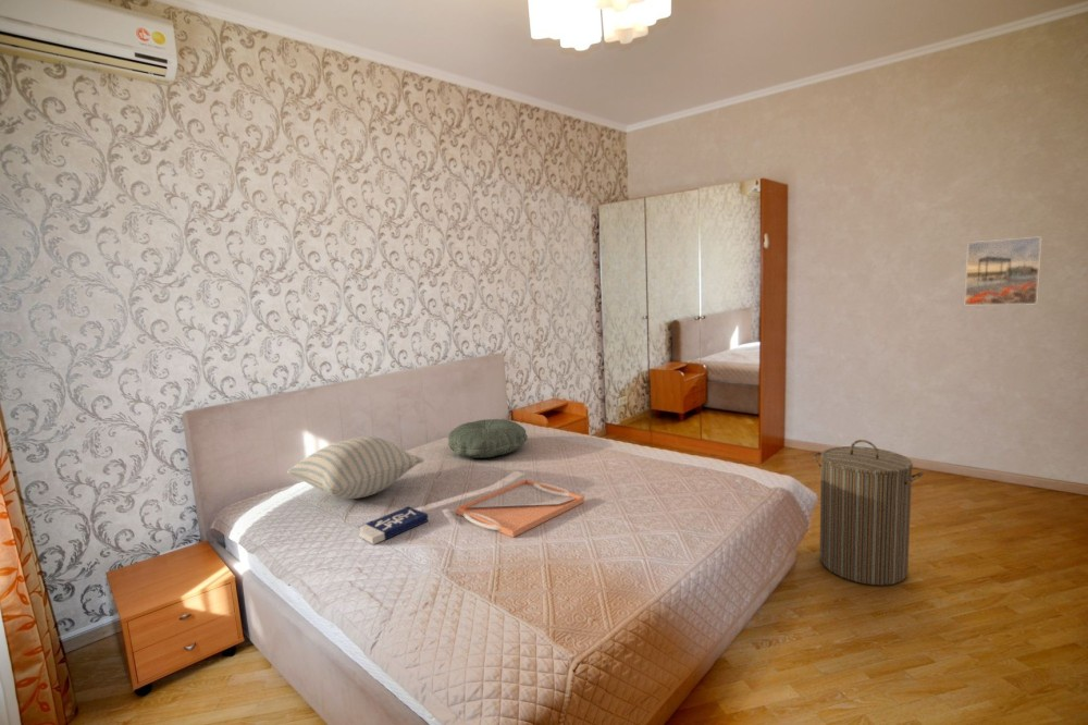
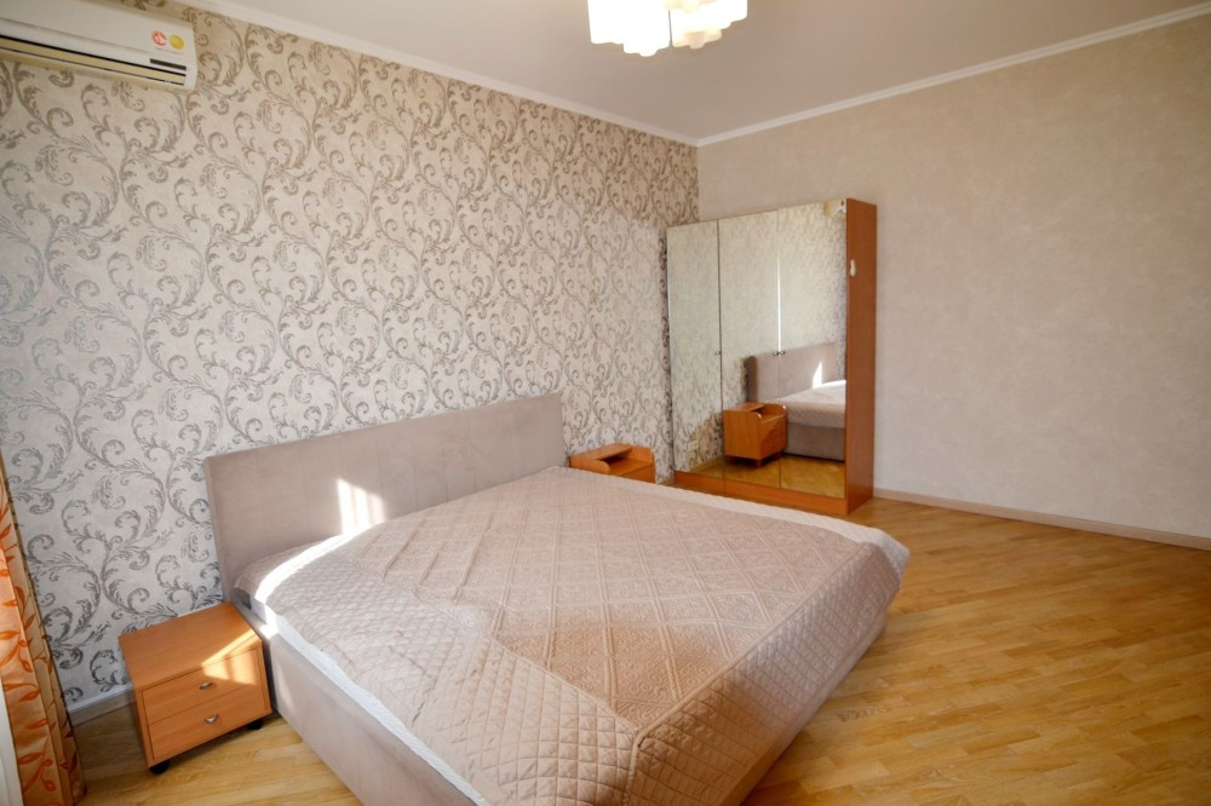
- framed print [964,235,1042,306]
- laundry hamper [813,439,925,587]
- book [358,505,430,545]
- serving tray [455,478,585,539]
- pillow [447,418,529,459]
- pillow [286,435,425,500]
